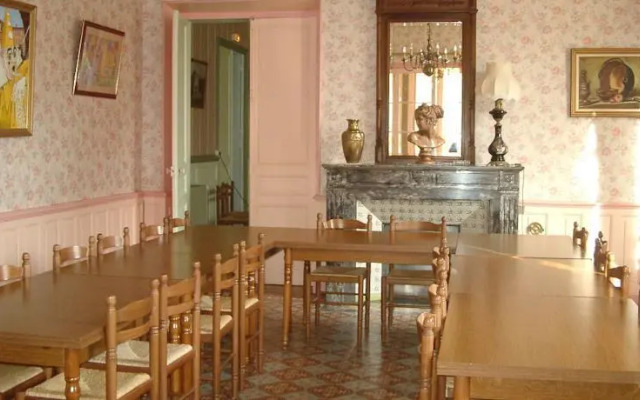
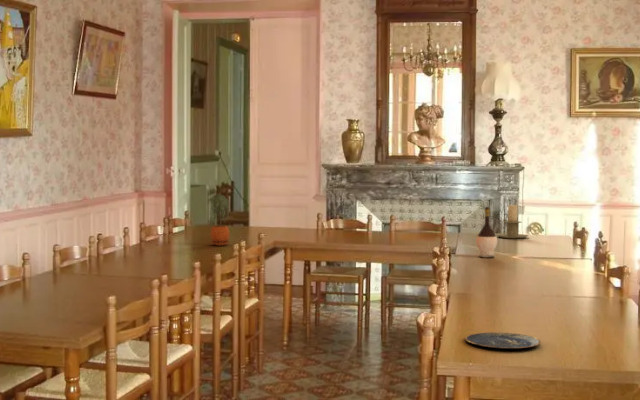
+ potted plant [209,193,231,247]
+ candle holder [496,204,529,239]
+ plate [464,331,542,350]
+ wine bottle [475,206,498,259]
